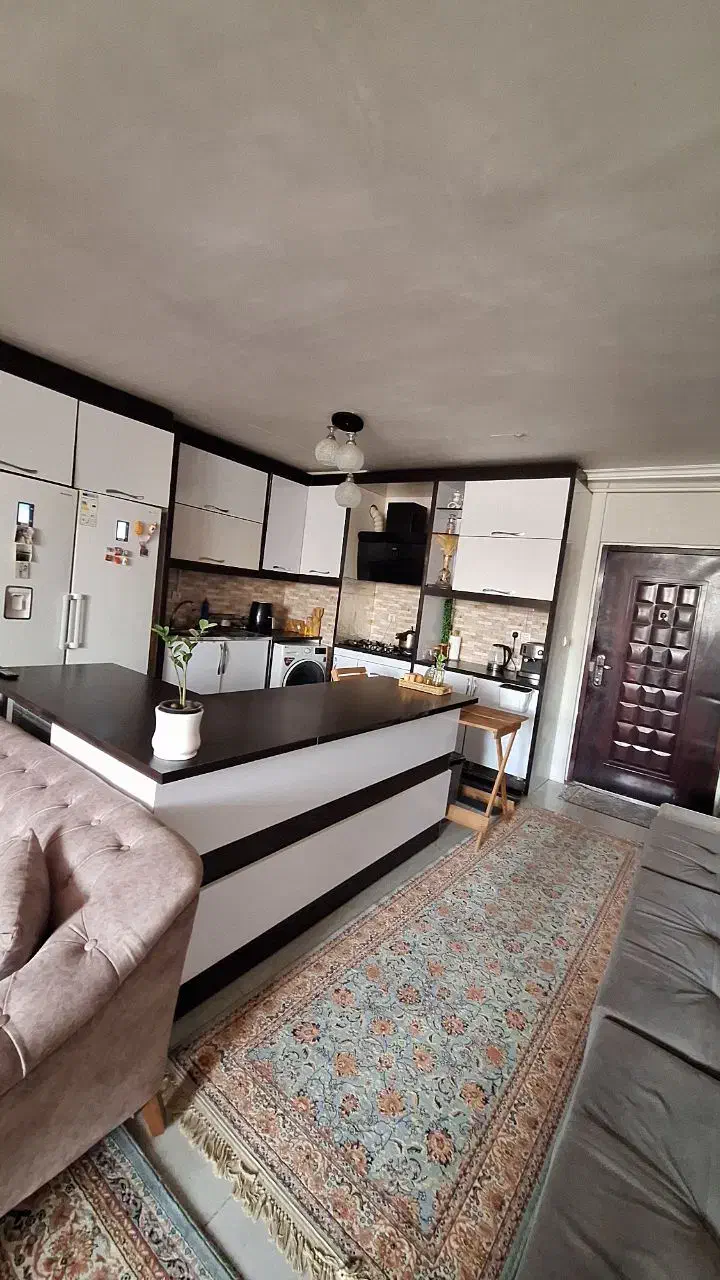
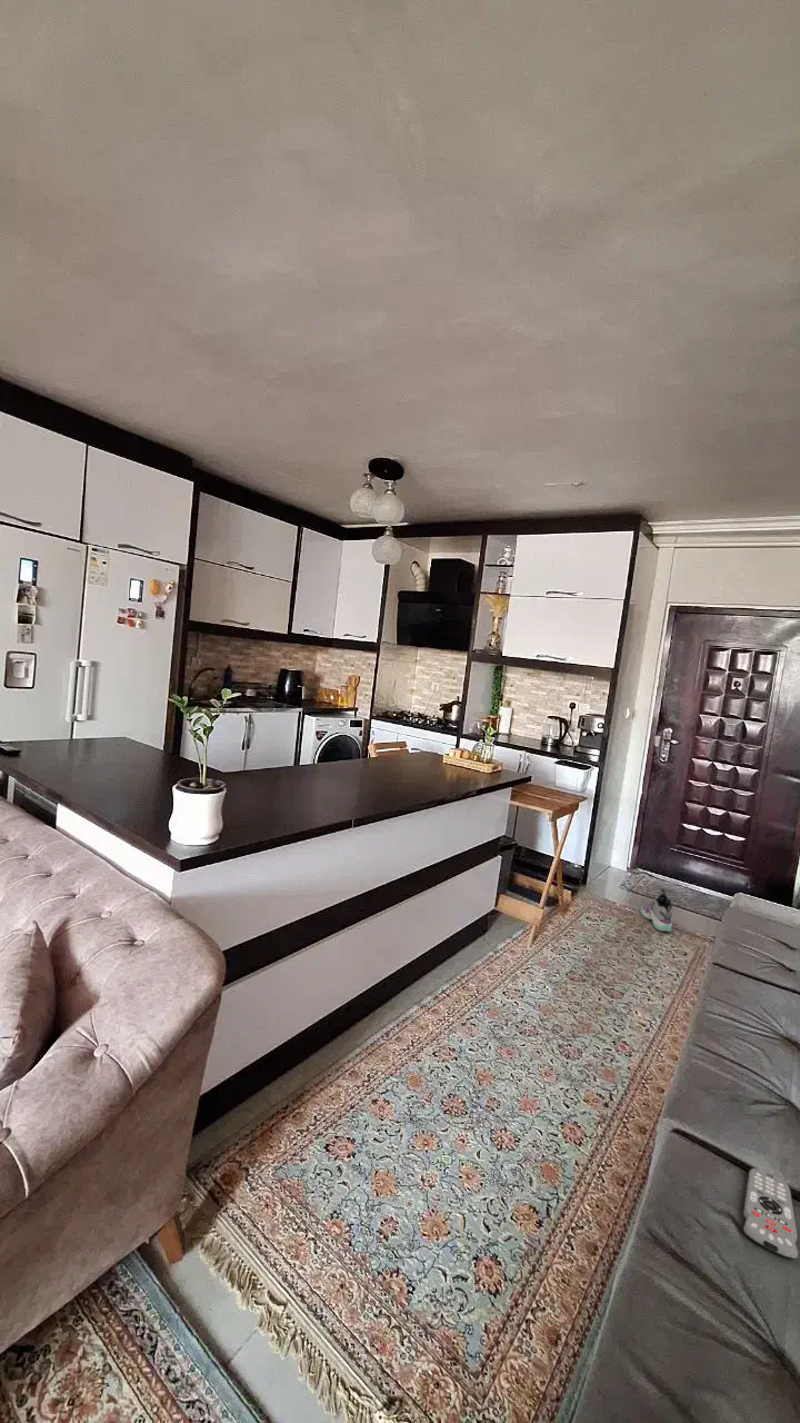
+ sneaker [640,887,673,933]
+ remote control [742,1167,799,1261]
